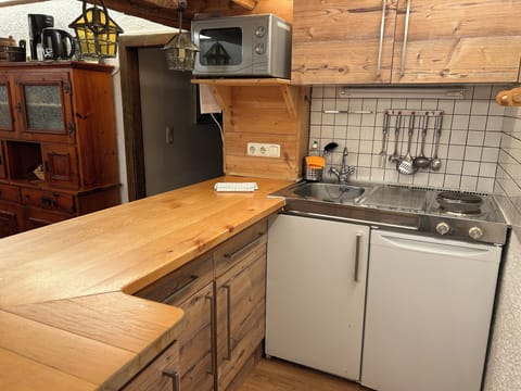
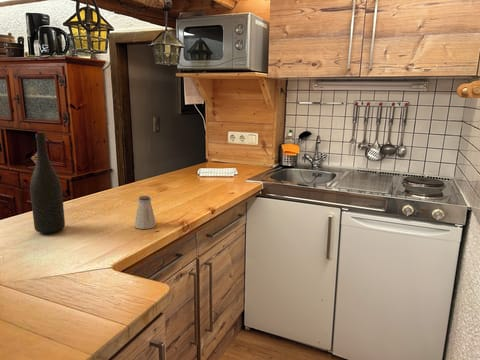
+ saltshaker [134,195,157,230]
+ wine bottle [29,132,66,234]
